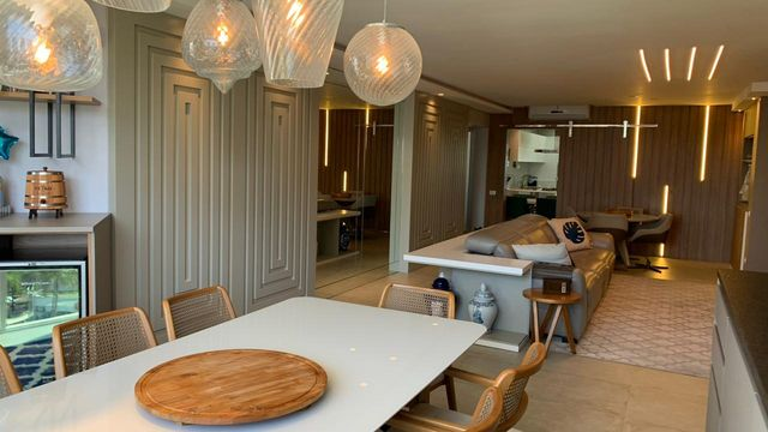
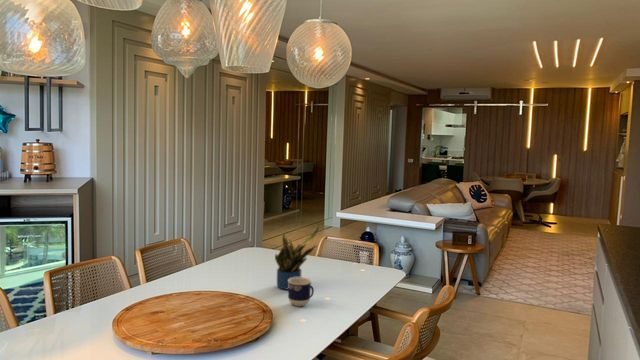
+ potted plant [274,225,320,291]
+ cup [287,276,315,307]
